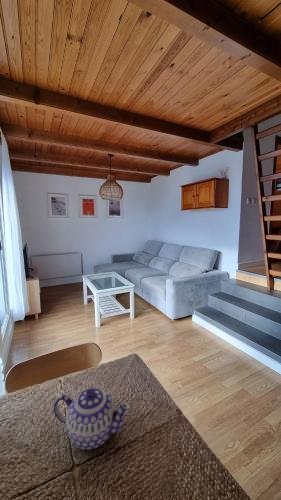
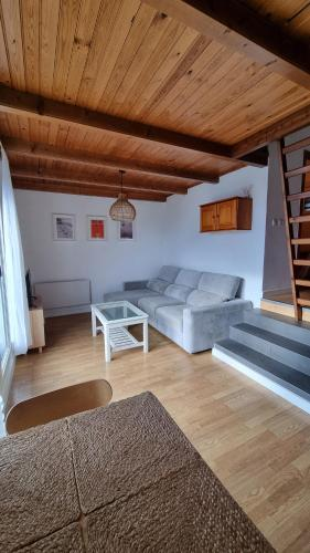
- teapot [53,387,131,451]
